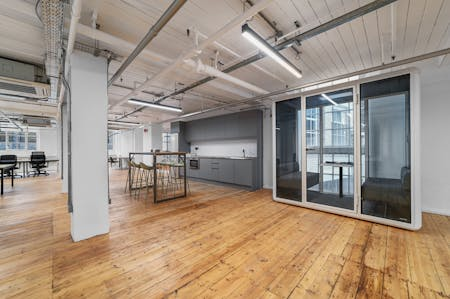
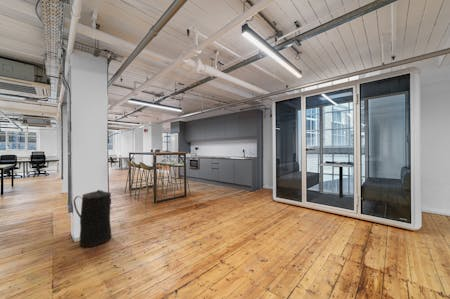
+ trash can [73,189,113,248]
